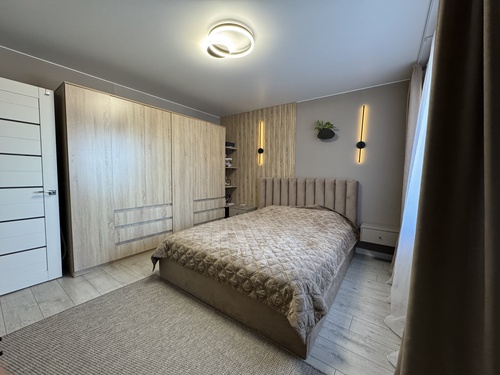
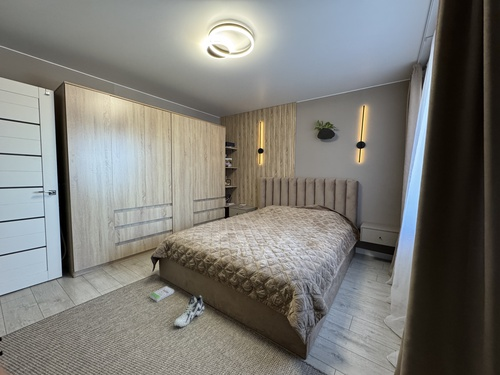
+ sneaker [173,295,205,328]
+ box [149,285,175,303]
